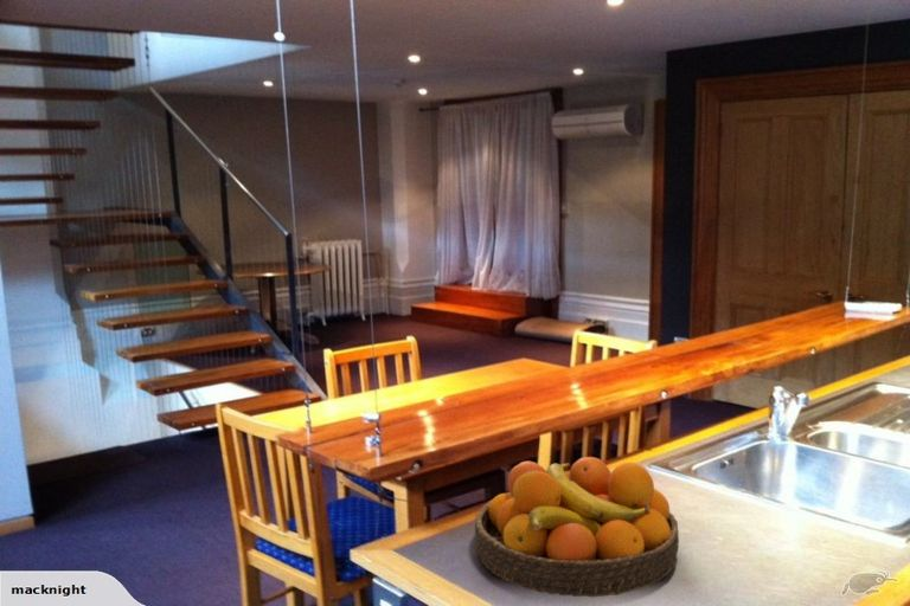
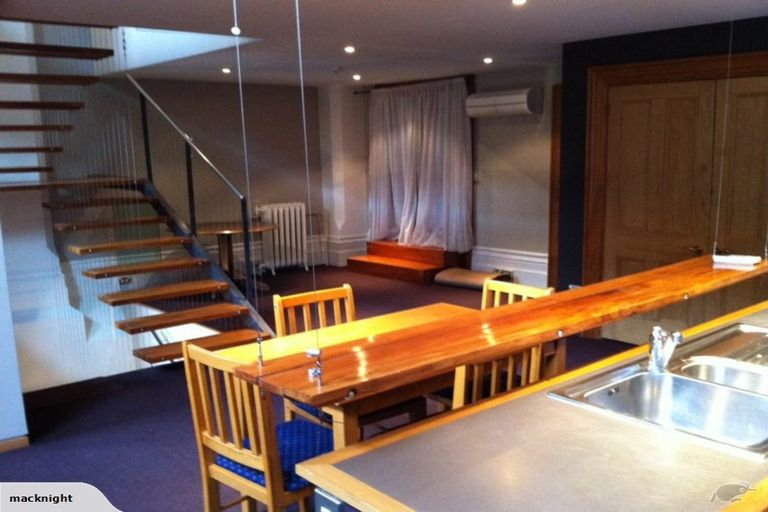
- fruit bowl [474,456,680,598]
